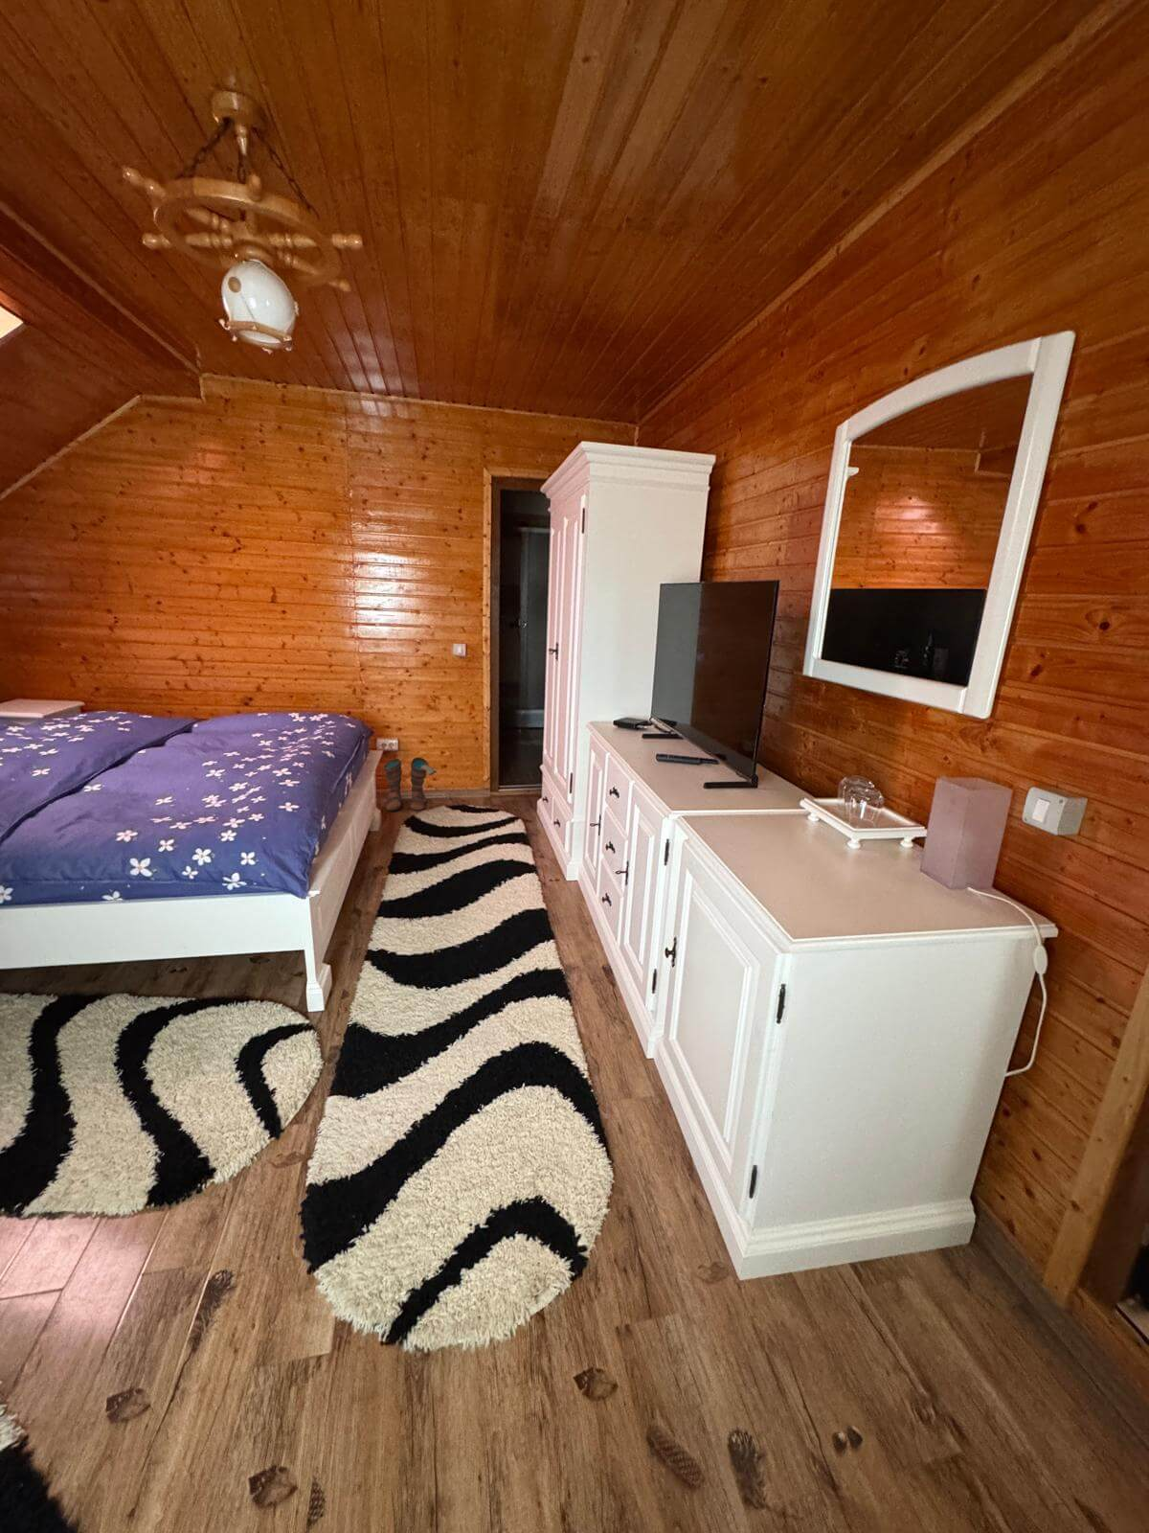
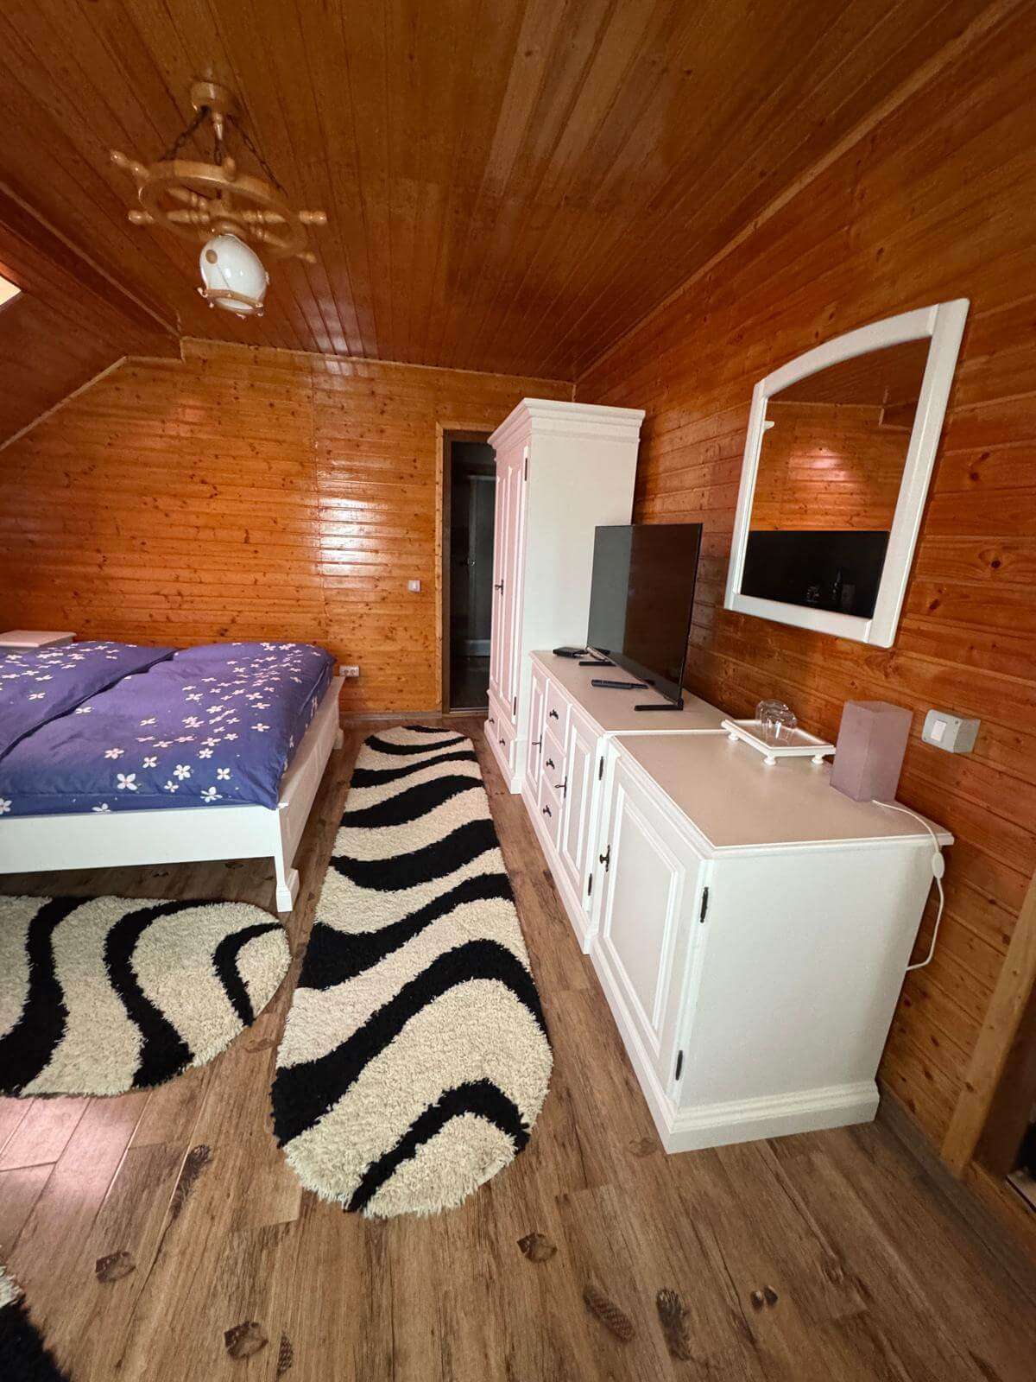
- boots [383,756,438,811]
